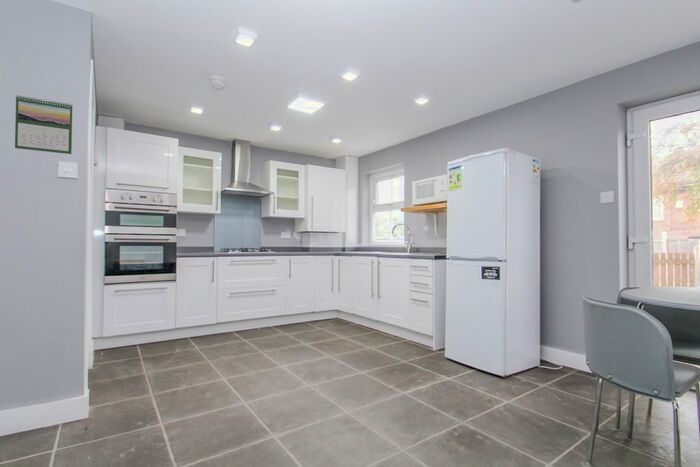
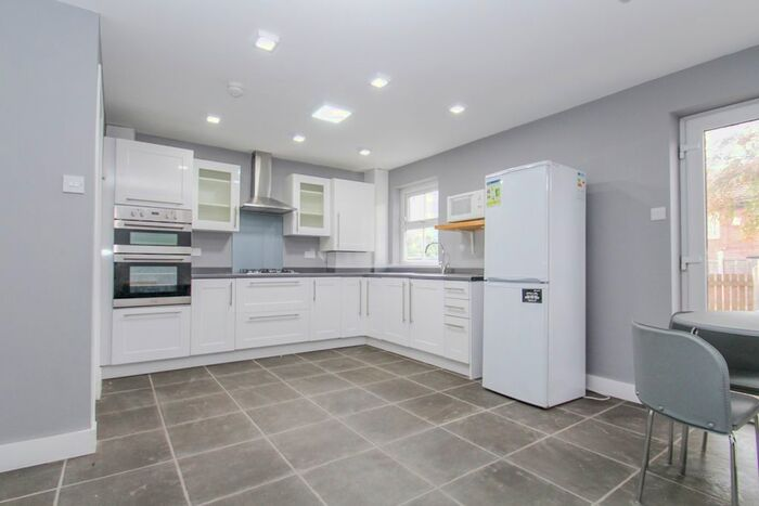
- calendar [14,94,73,155]
